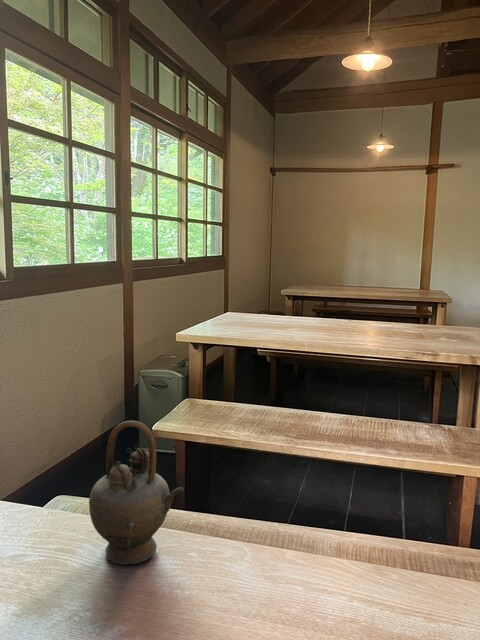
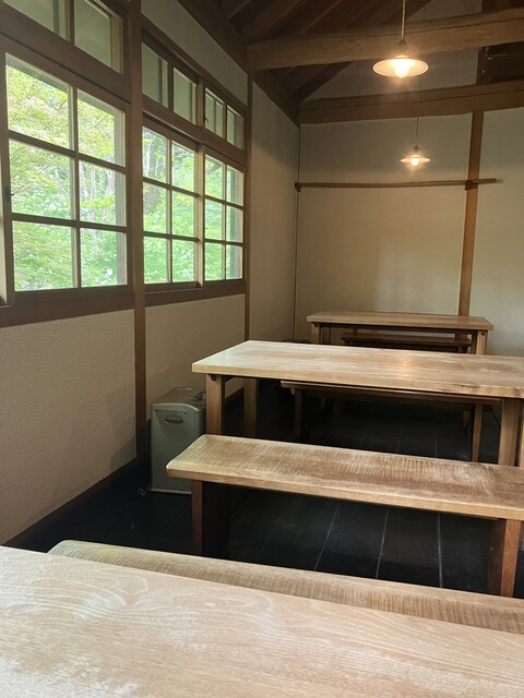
- teapot [88,420,185,566]
